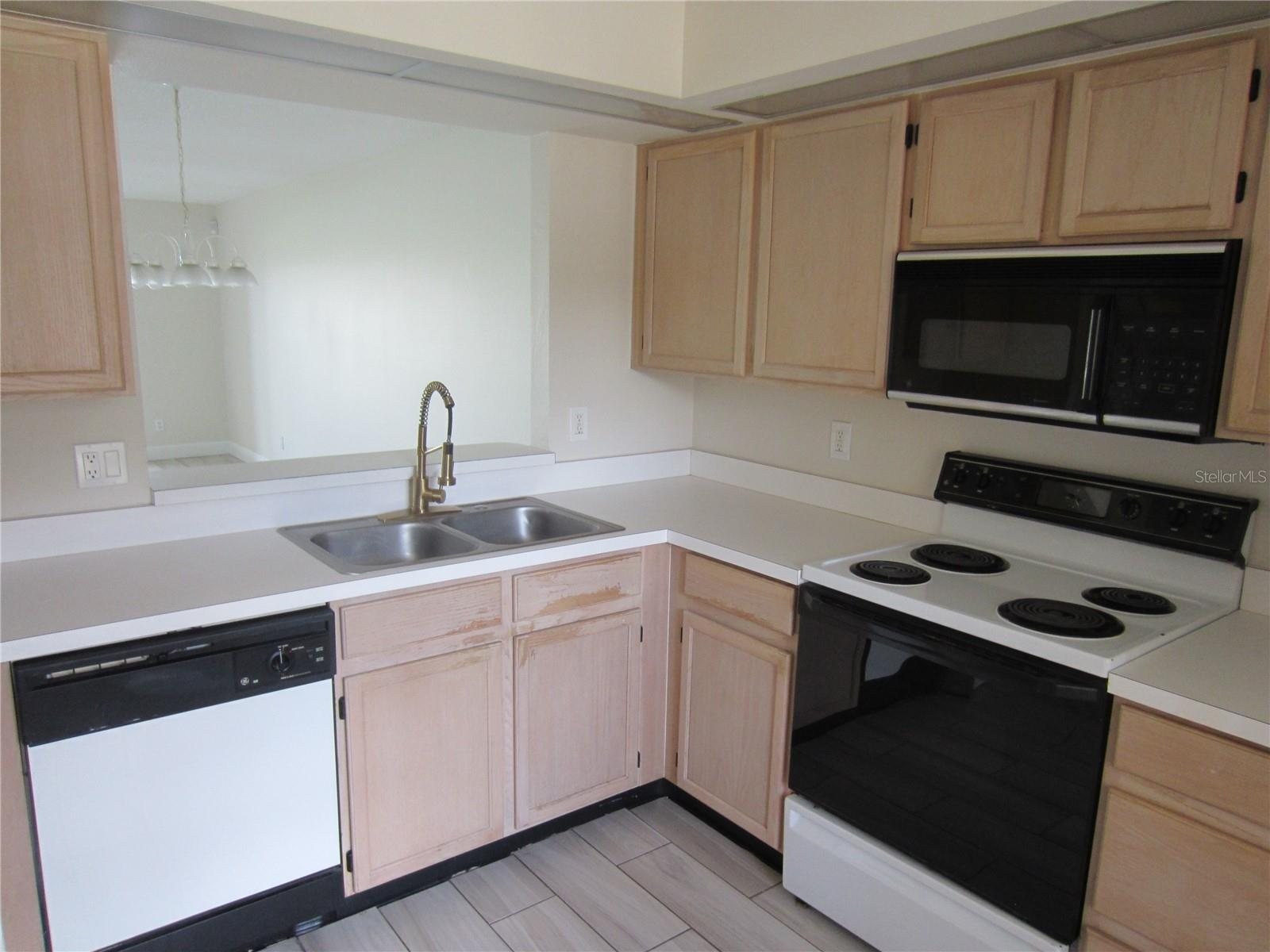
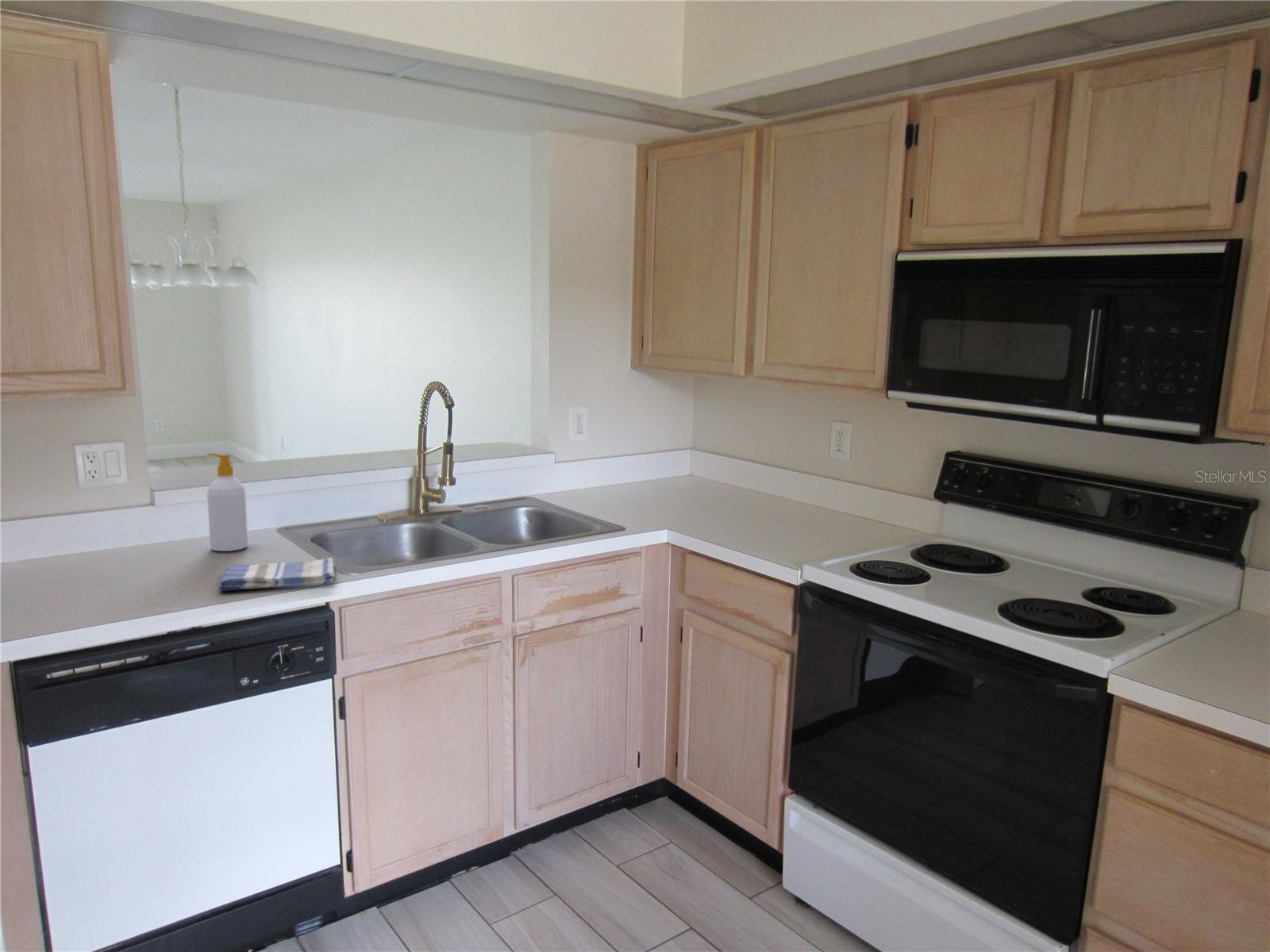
+ soap bottle [206,452,248,552]
+ dish towel [217,557,336,592]
